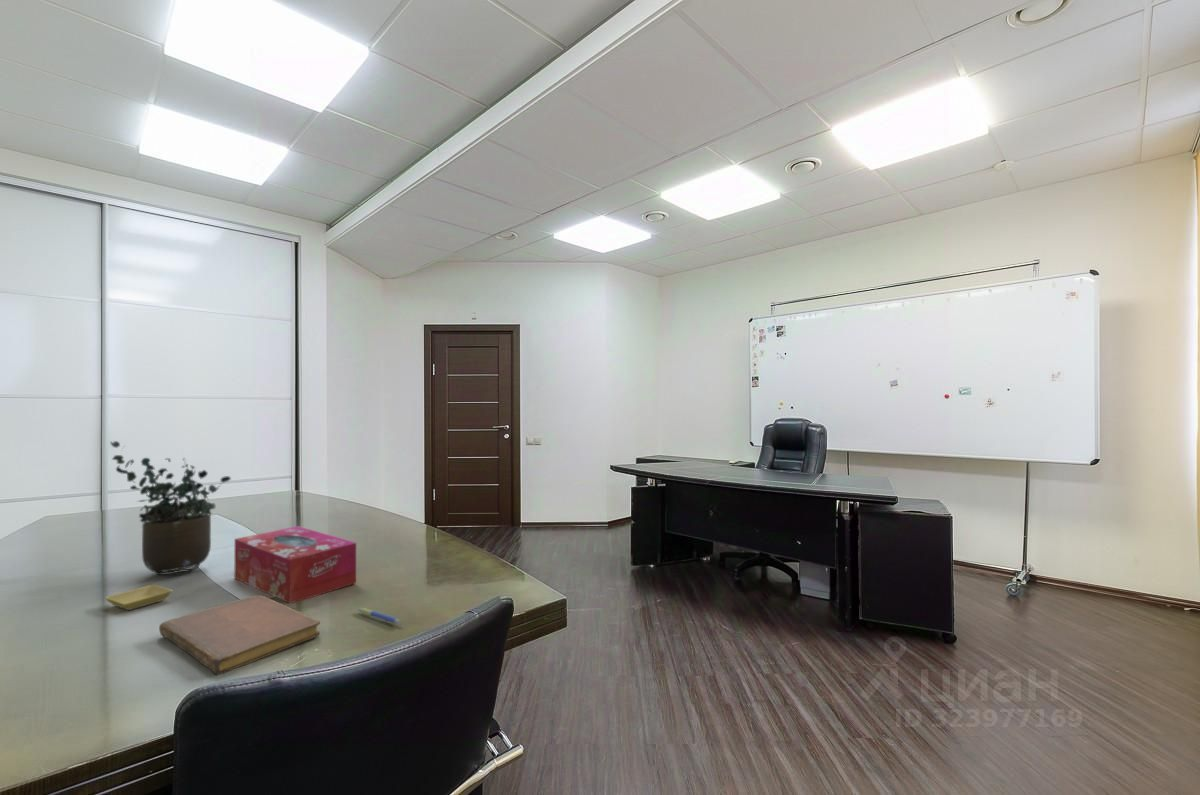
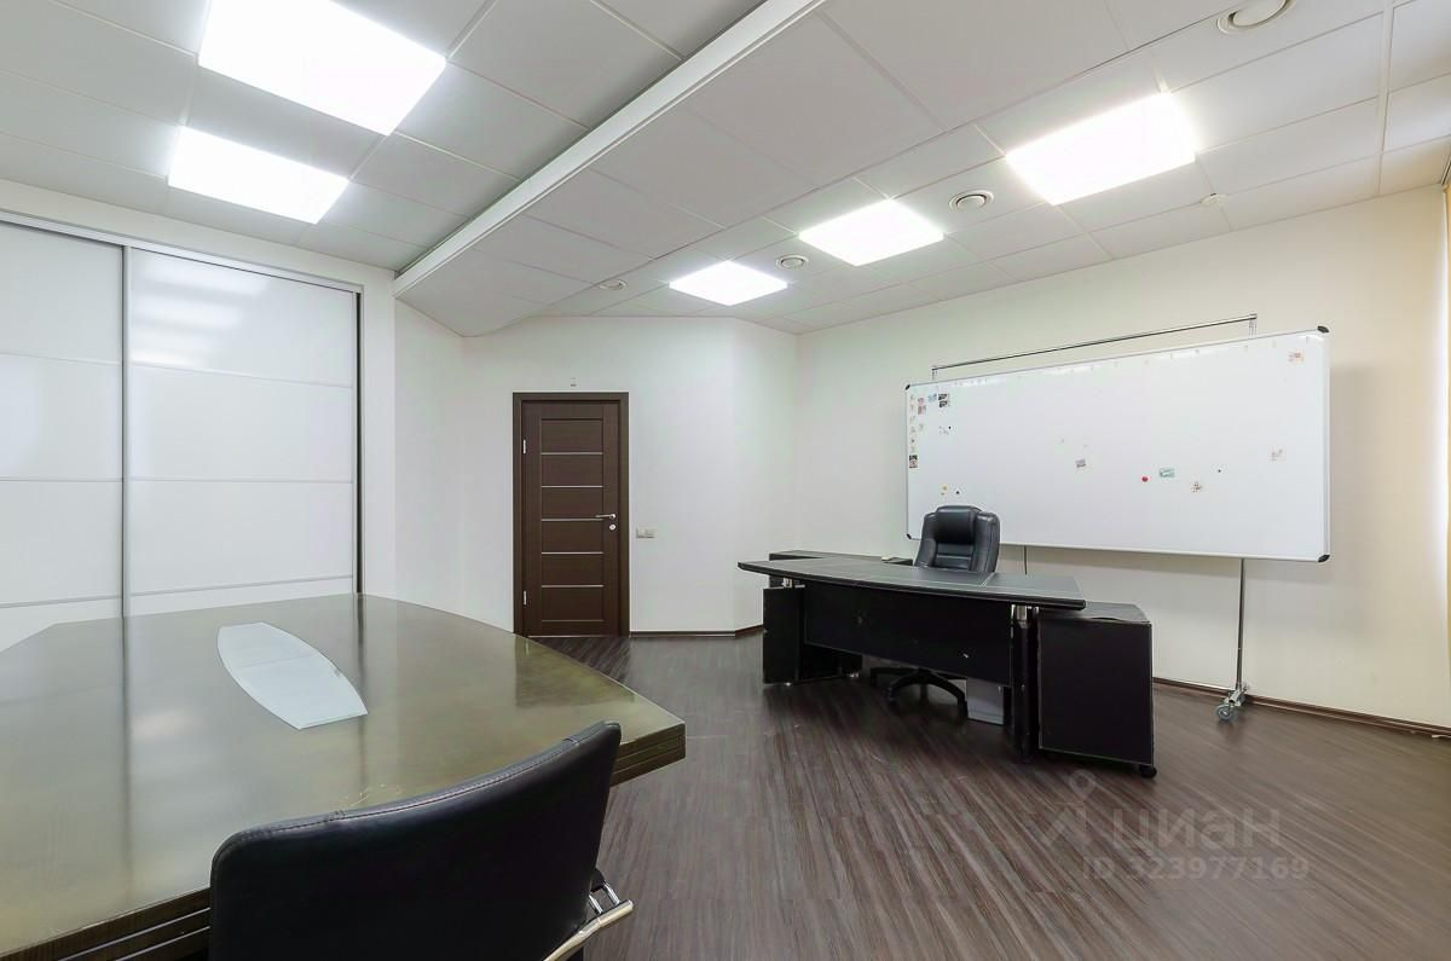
- pen [356,607,402,625]
- potted plant [109,440,232,576]
- notebook [158,594,321,676]
- saucer [104,584,174,611]
- tissue box [233,525,357,604]
